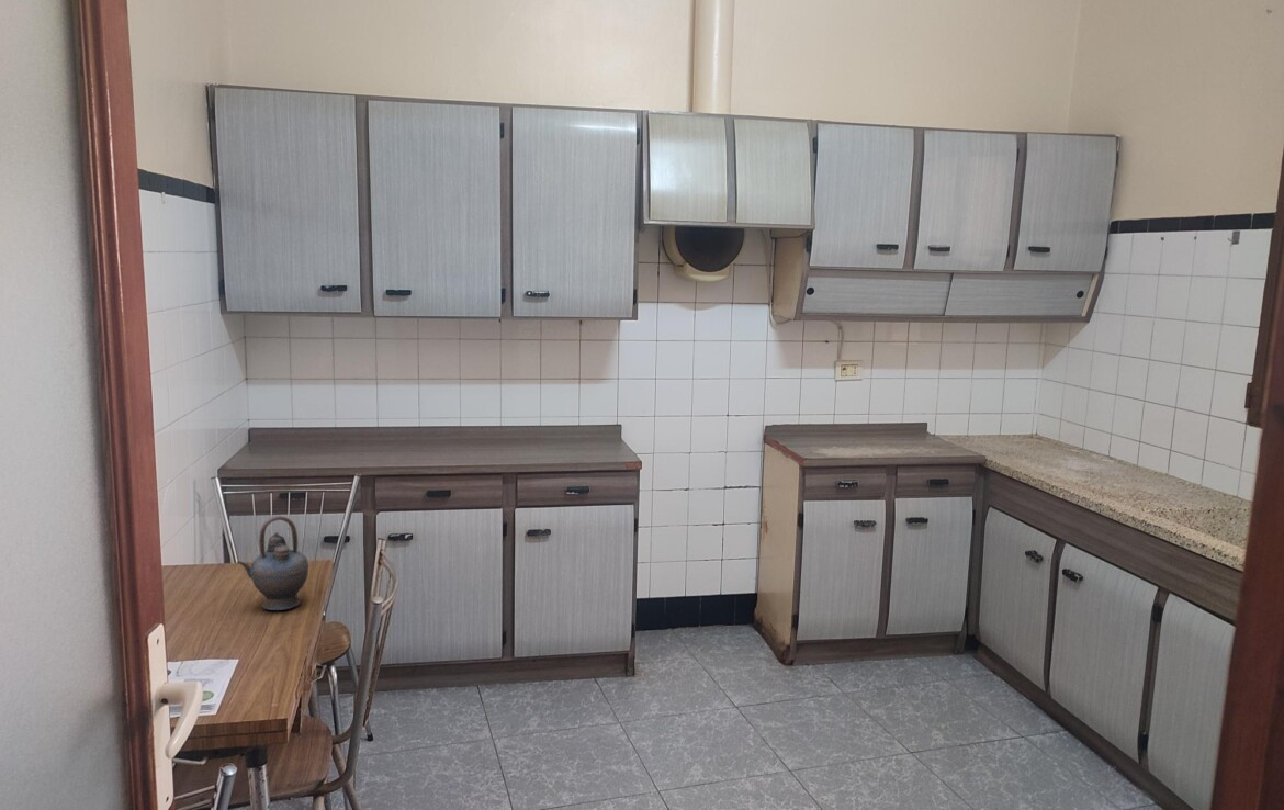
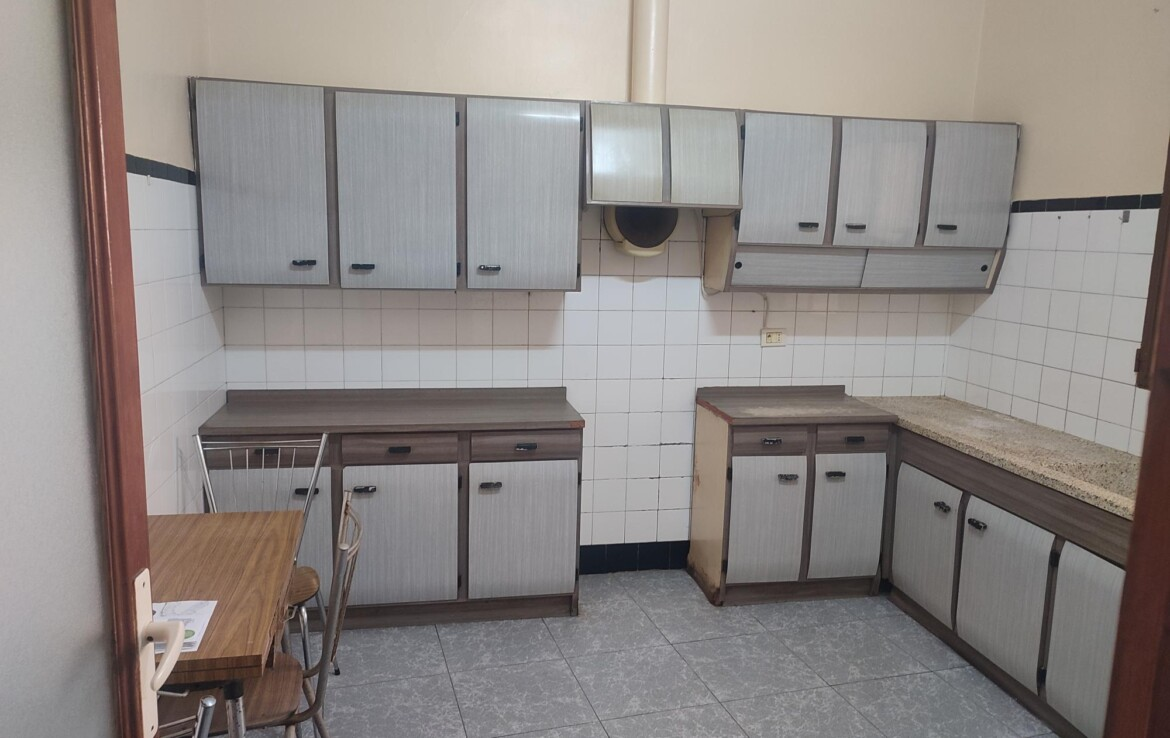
- teapot [236,515,309,611]
